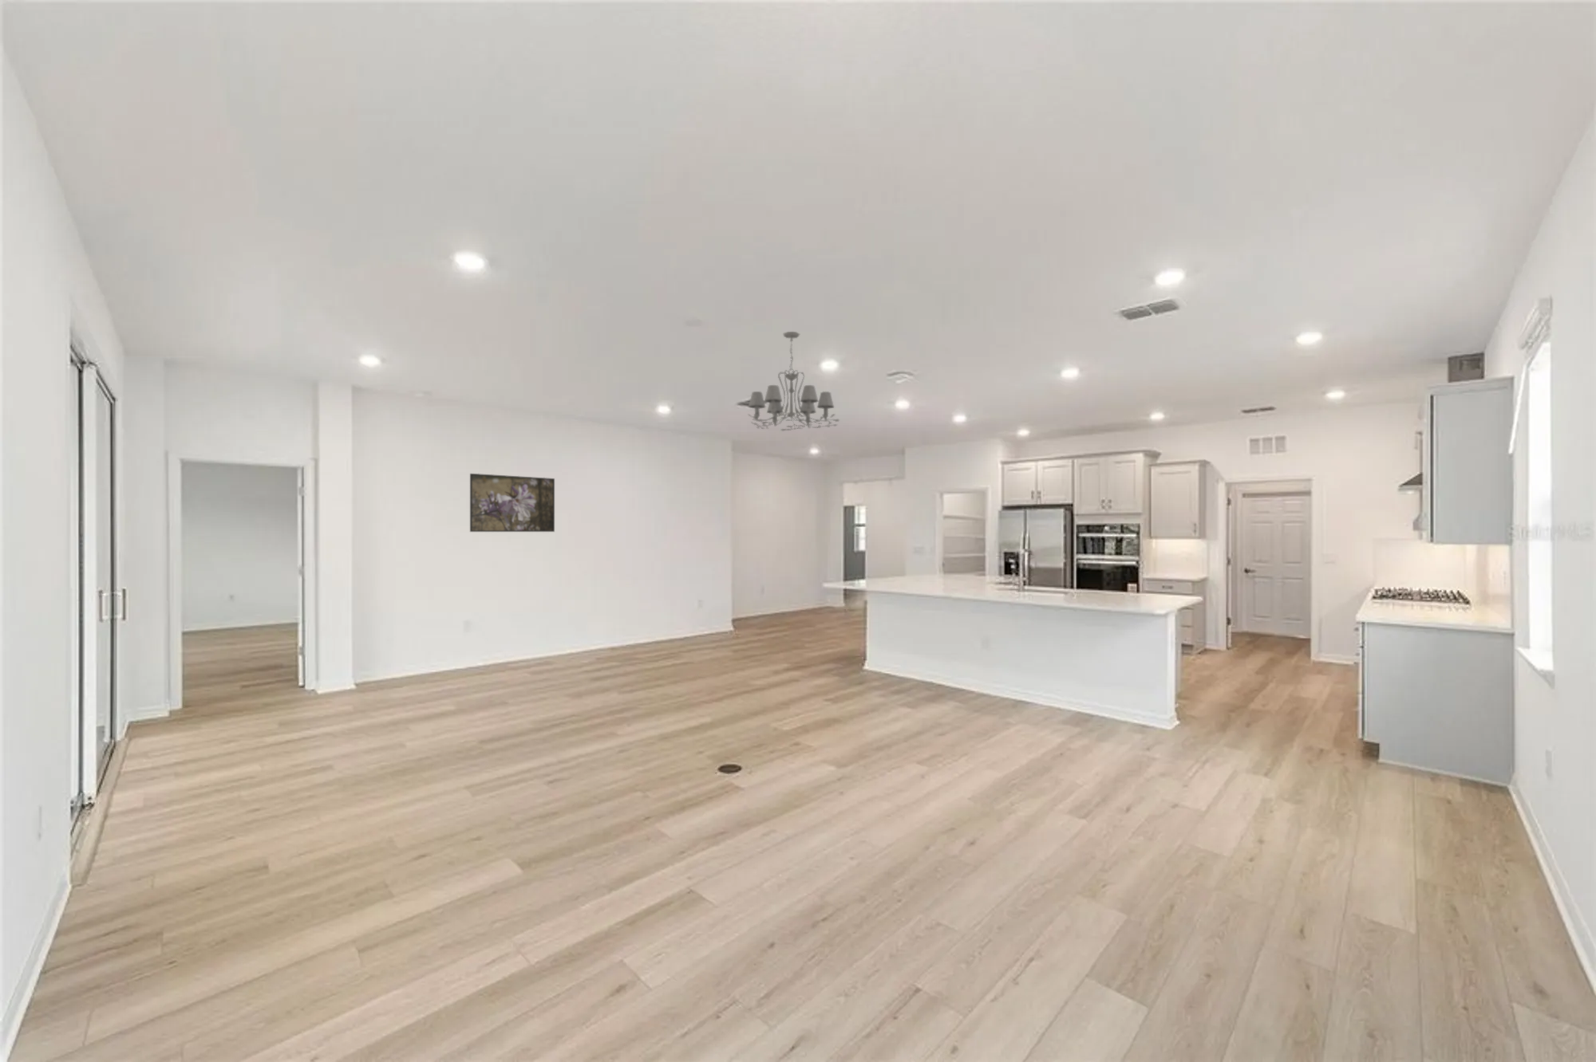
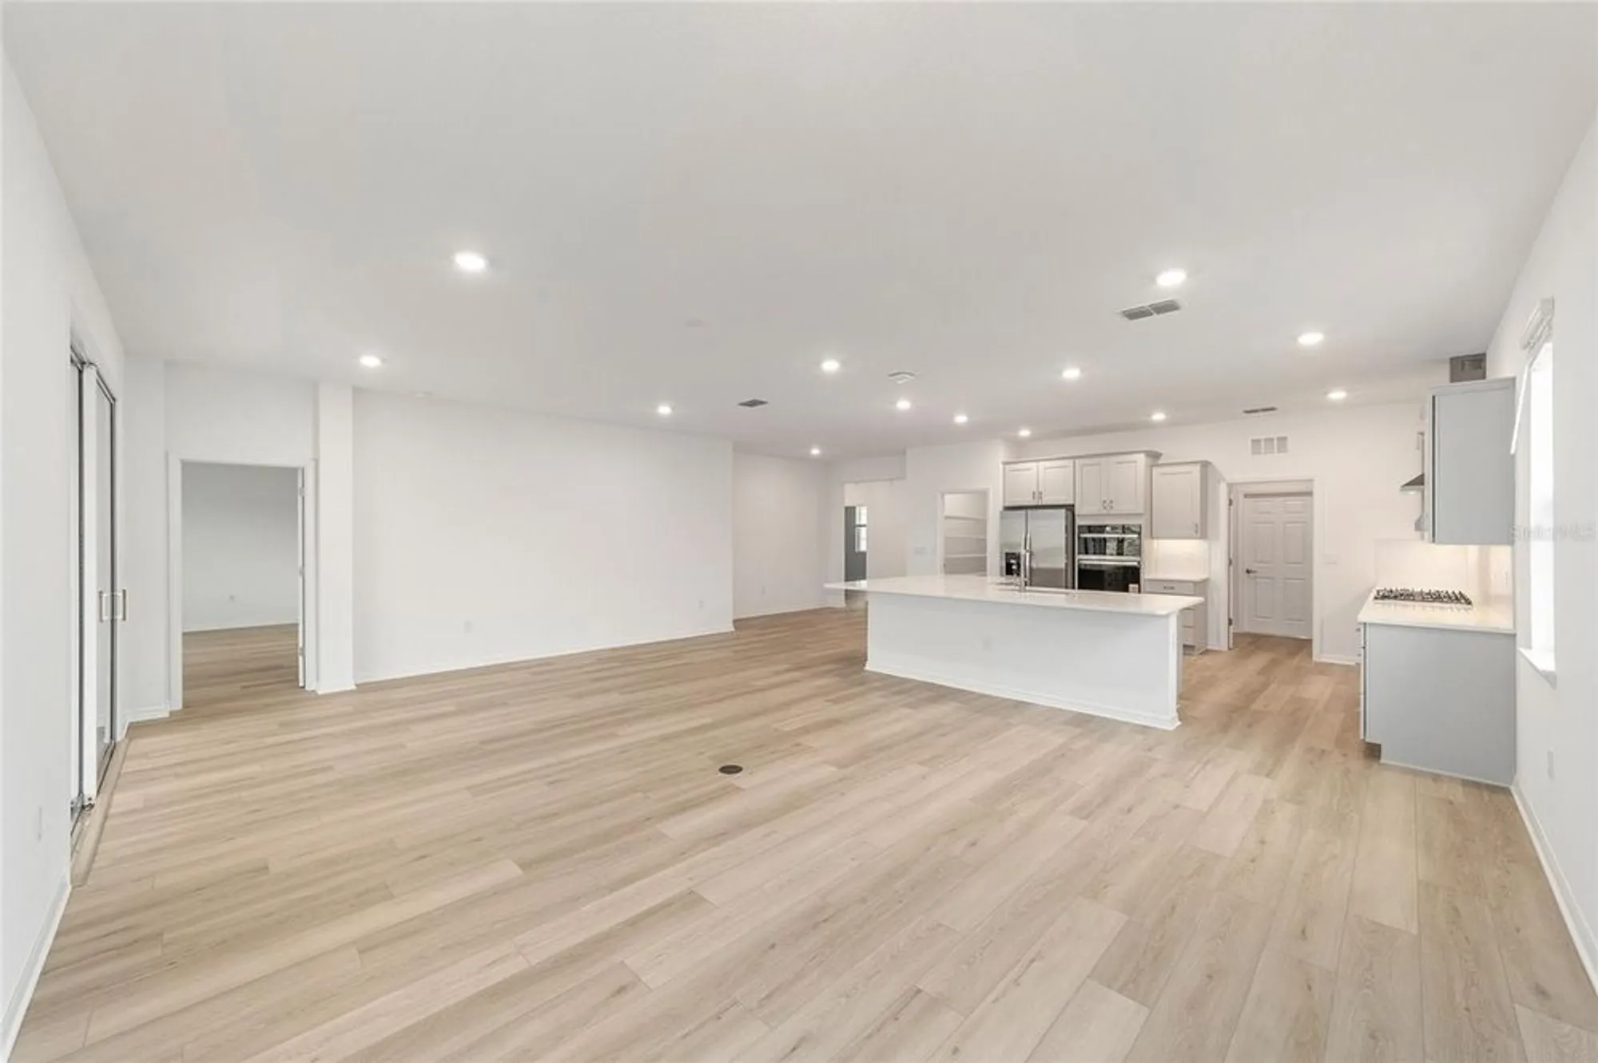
- chandelier [747,331,841,431]
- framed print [470,473,555,532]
